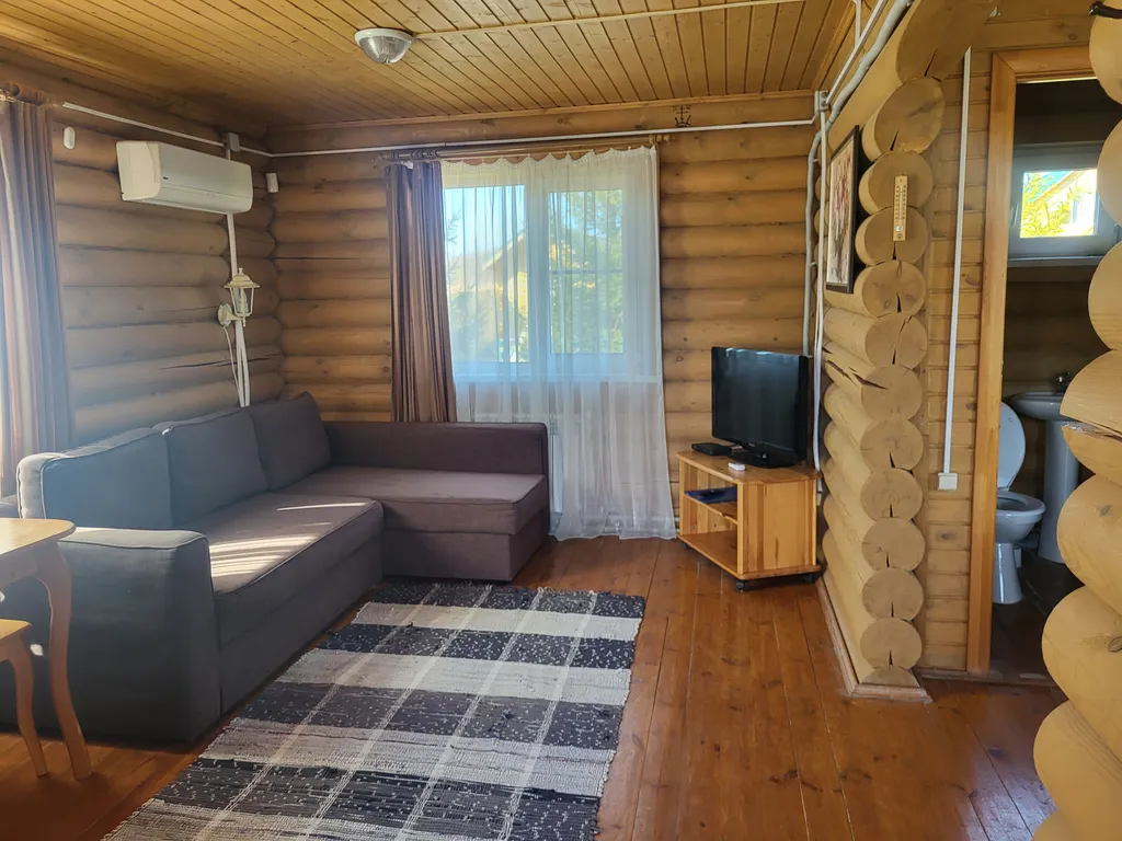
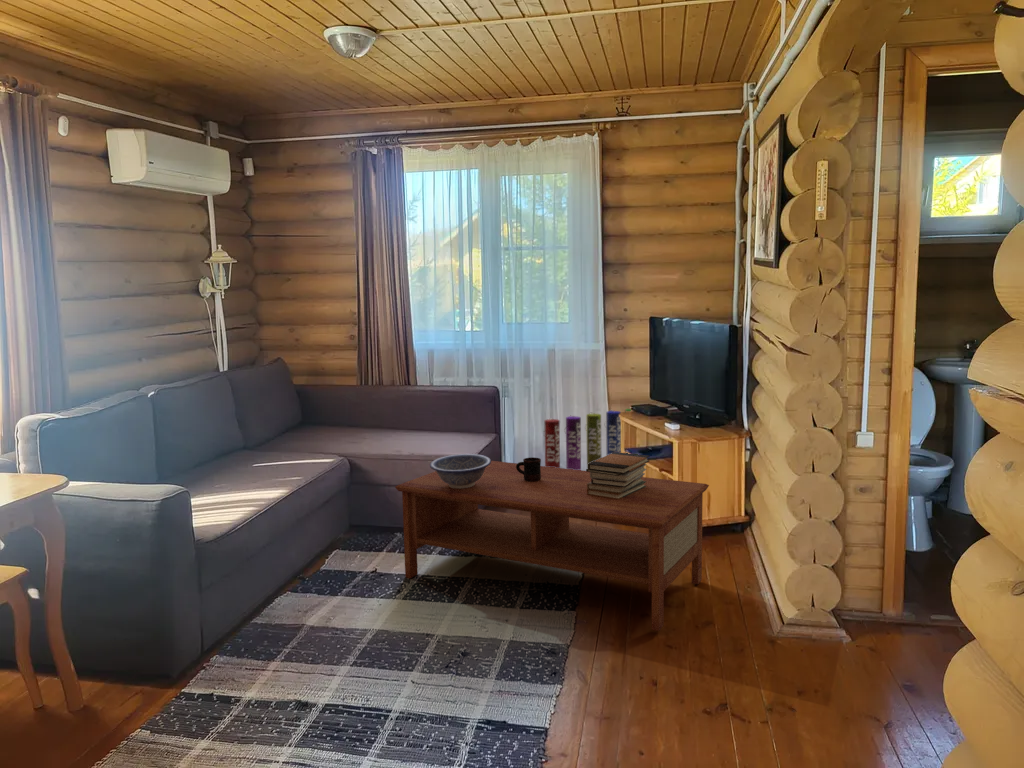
+ coffee table [394,460,710,632]
+ mug [516,456,542,481]
+ book stack [585,452,650,500]
+ smoke grenade [542,408,632,470]
+ decorative bowl [429,453,492,488]
